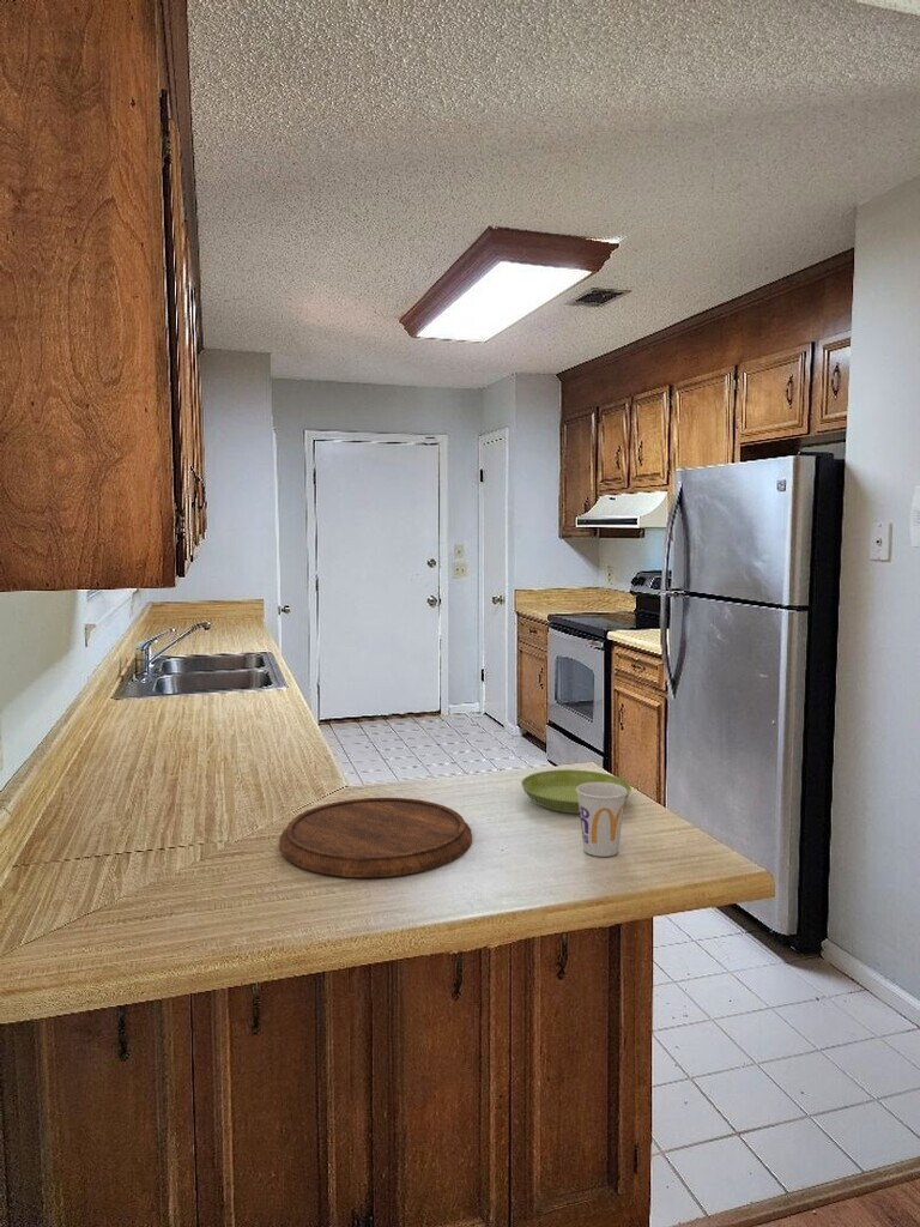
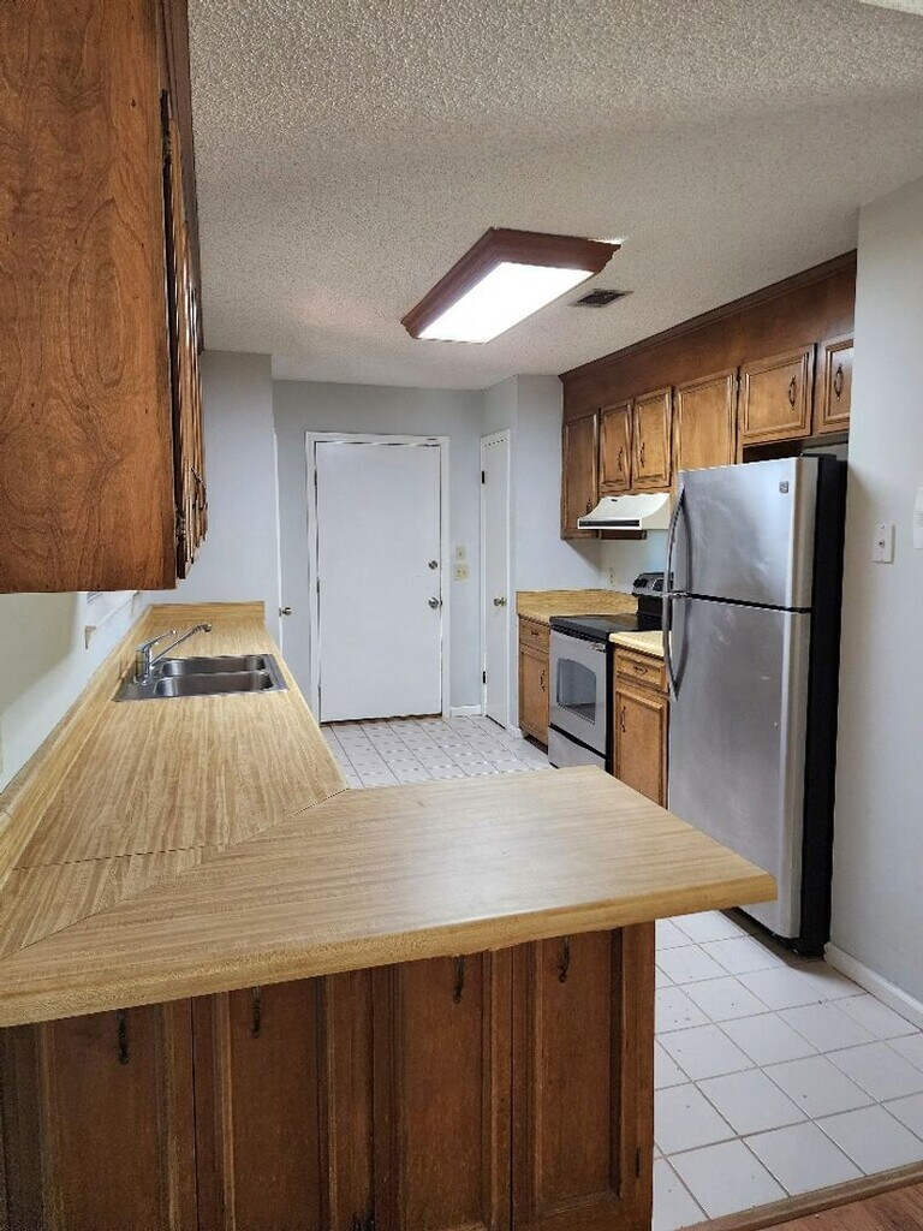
- cutting board [278,797,473,878]
- cup [576,782,627,858]
- saucer [520,768,632,815]
